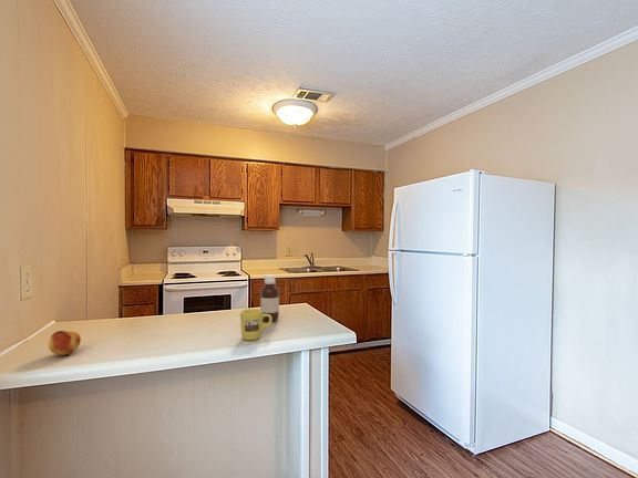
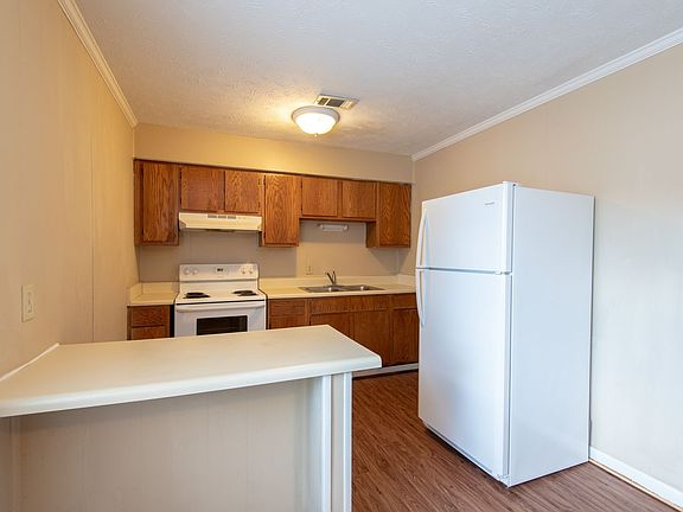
- bottle [259,273,280,323]
- fruit [48,330,82,356]
- mug [239,308,274,341]
